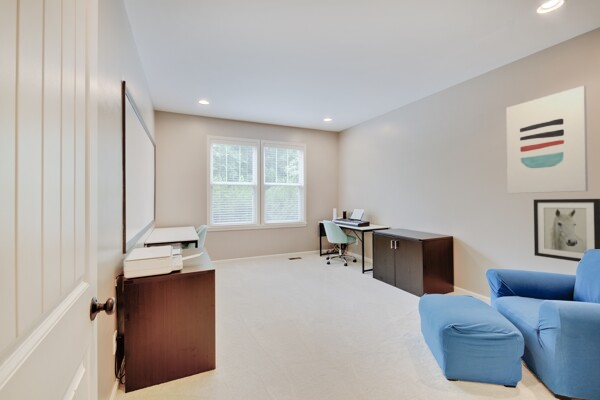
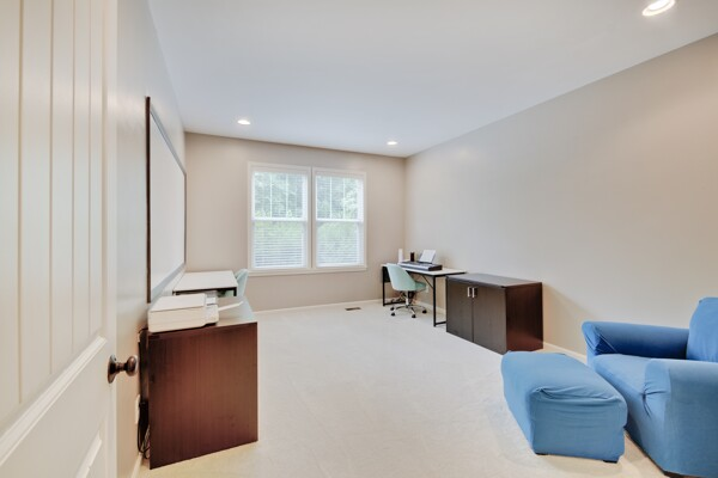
- wall art [533,198,600,263]
- wall art [506,85,589,194]
